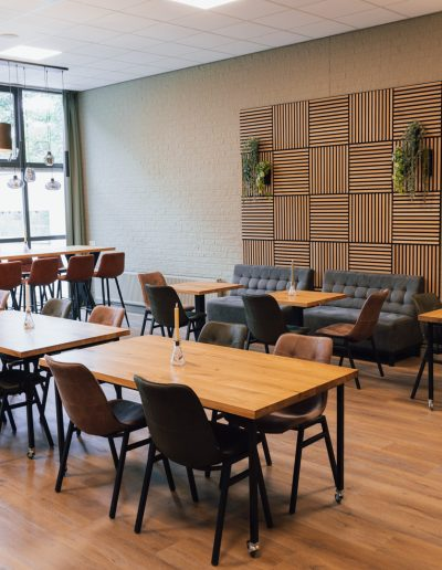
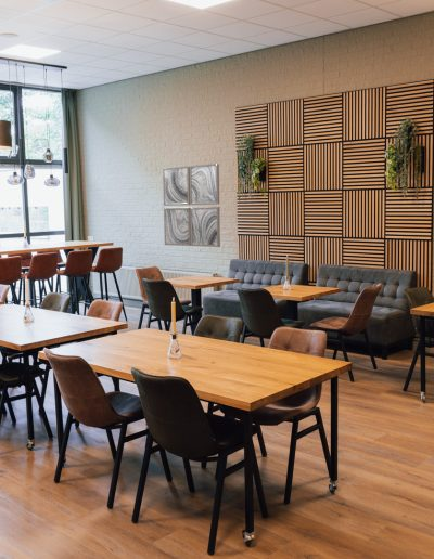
+ wall art [162,162,221,248]
